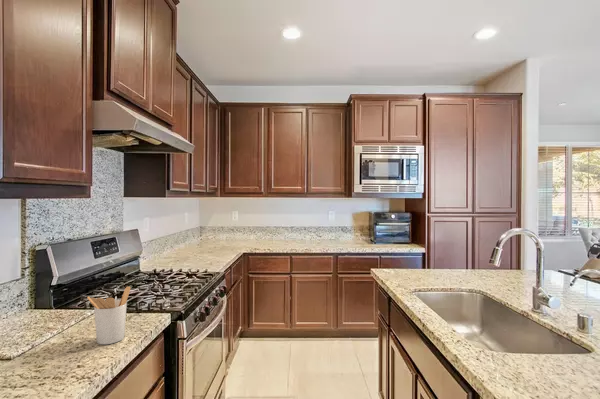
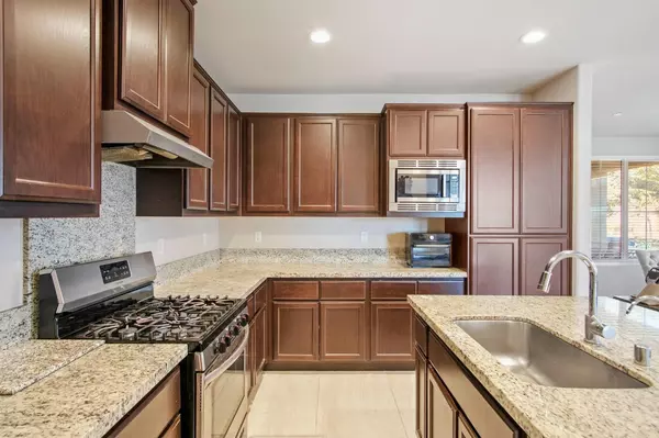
- utensil holder [86,286,132,345]
